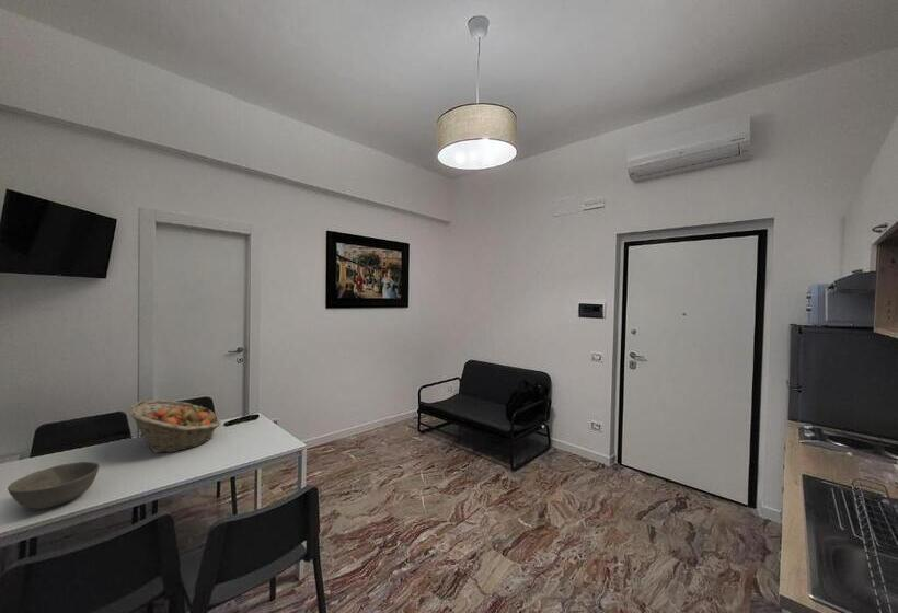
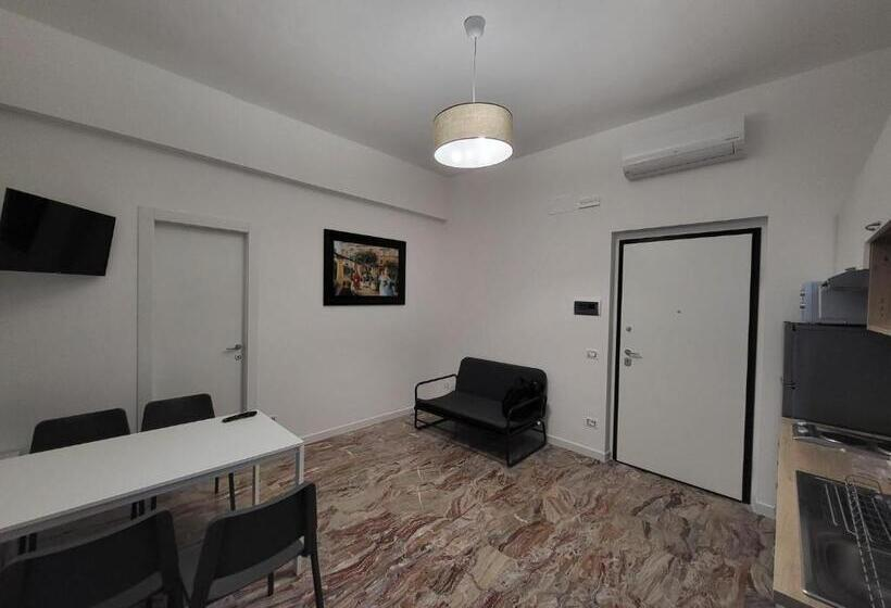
- bowl [7,461,101,510]
- fruit basket [127,398,222,454]
